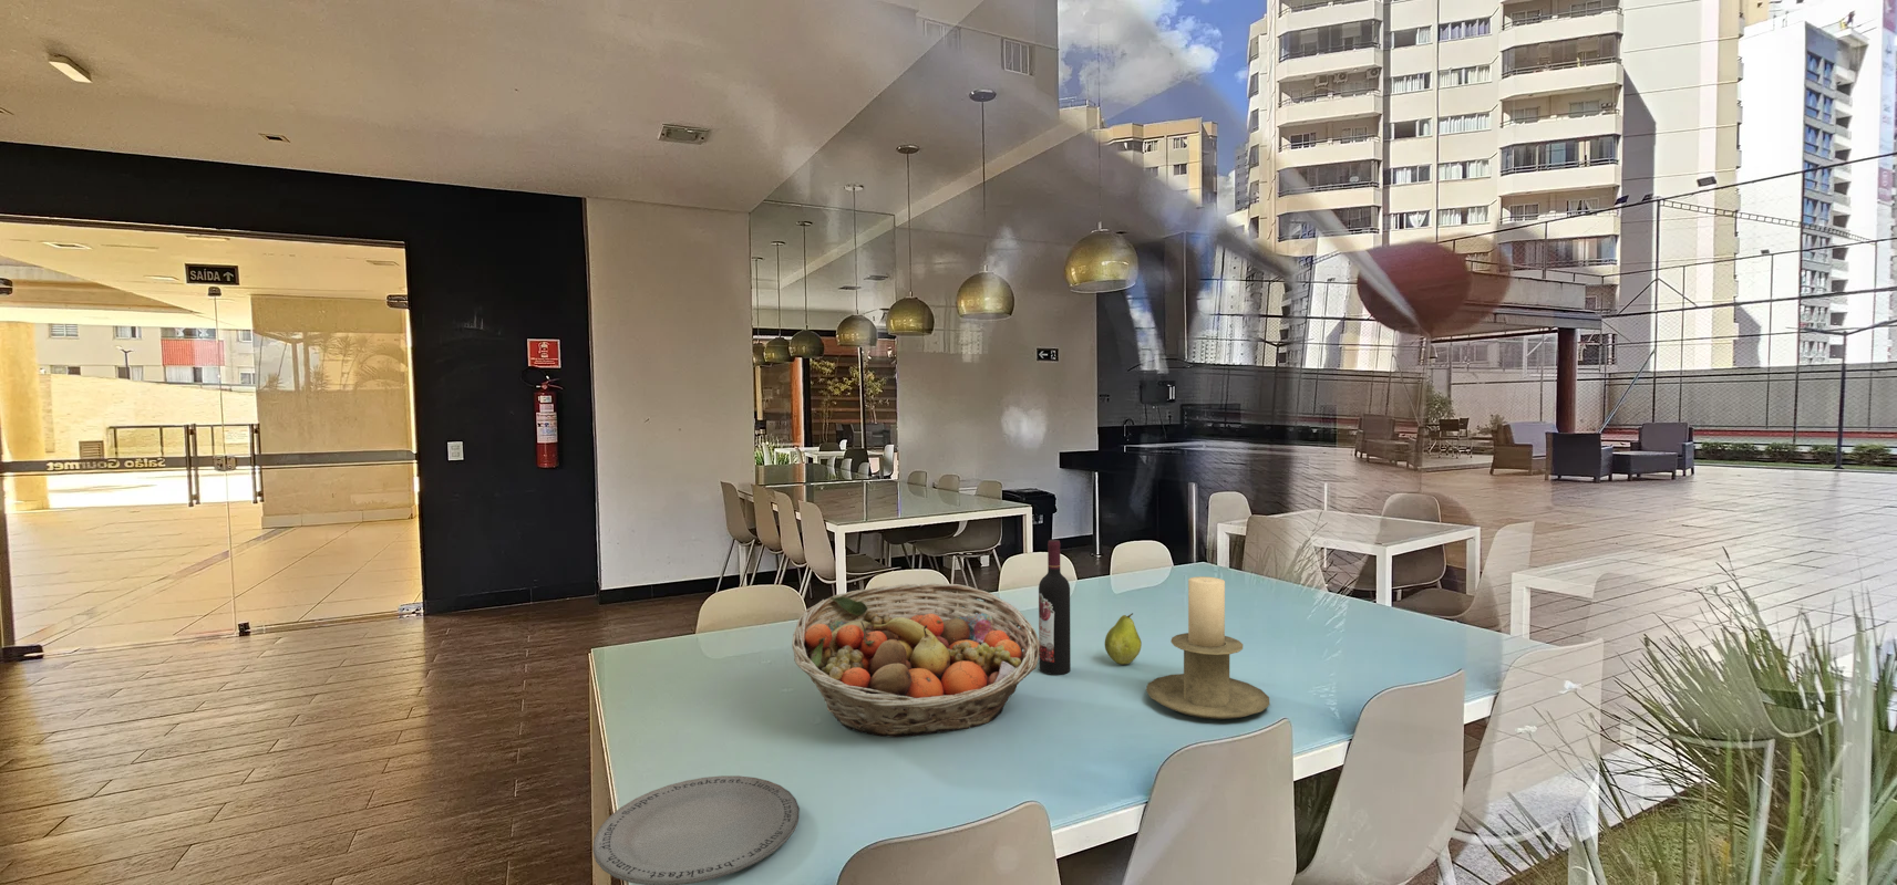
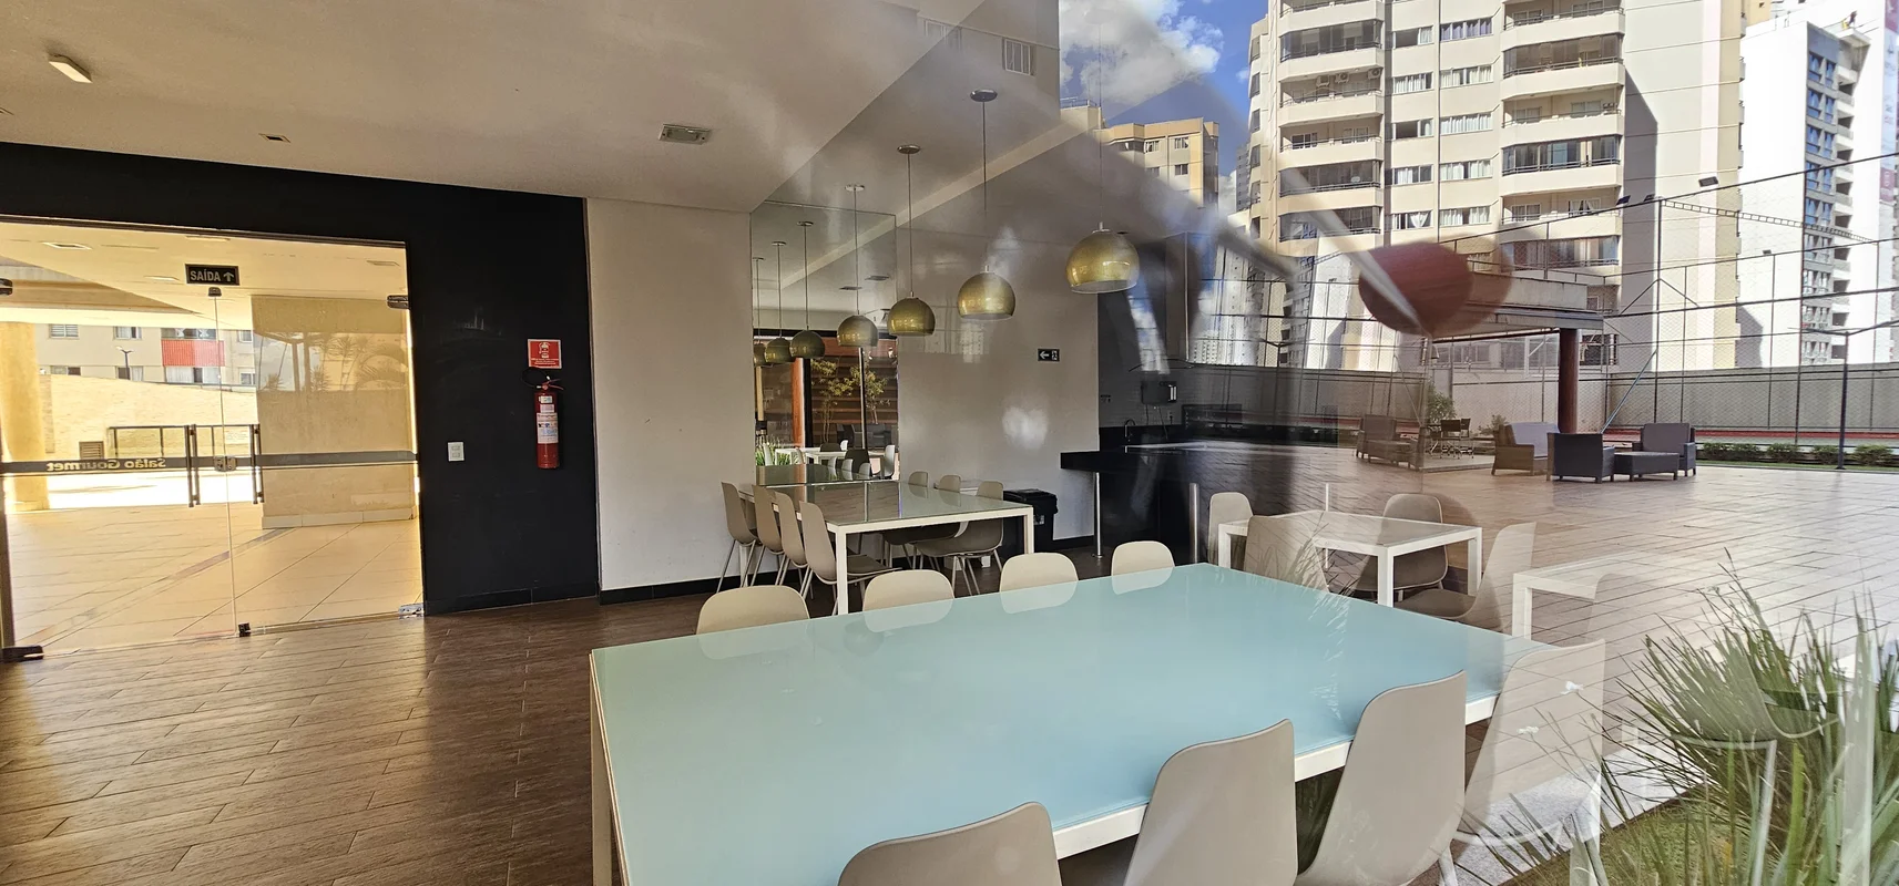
- plate [592,774,801,885]
- wine bottle [1038,539,1072,676]
- candle holder [1144,575,1270,721]
- fruit [1105,612,1143,666]
- fruit basket [791,582,1040,738]
